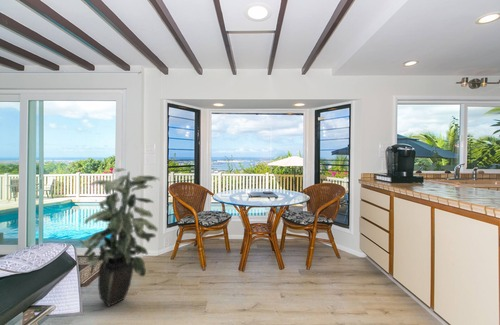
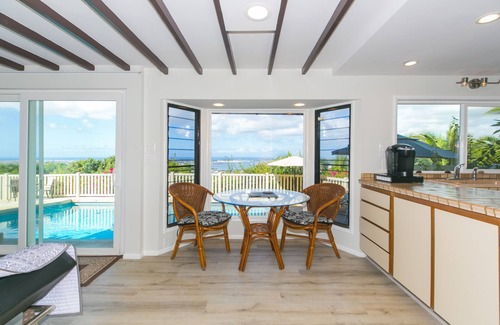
- indoor plant [78,167,161,307]
